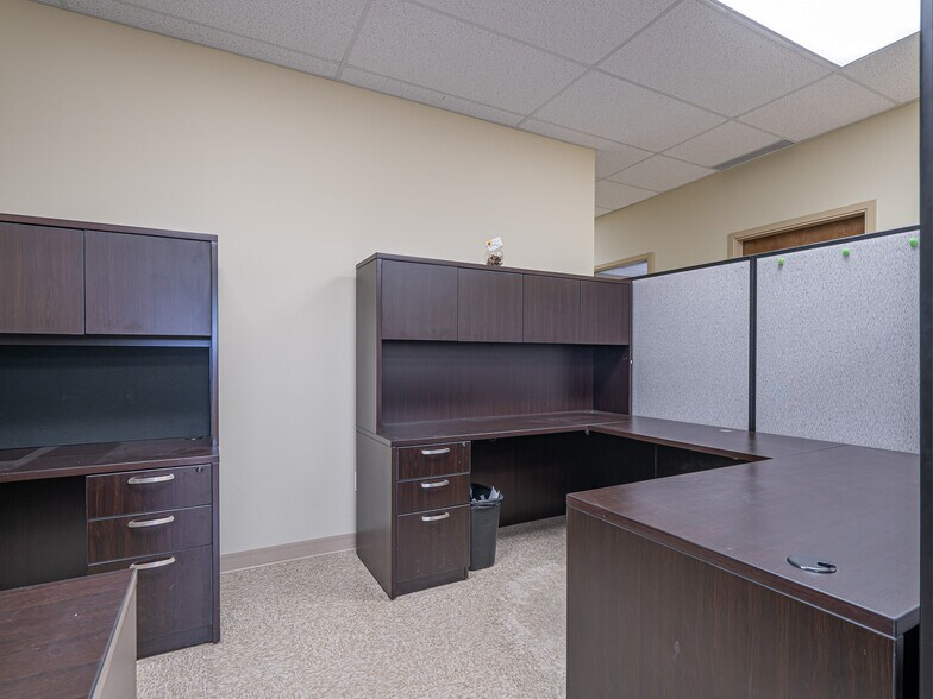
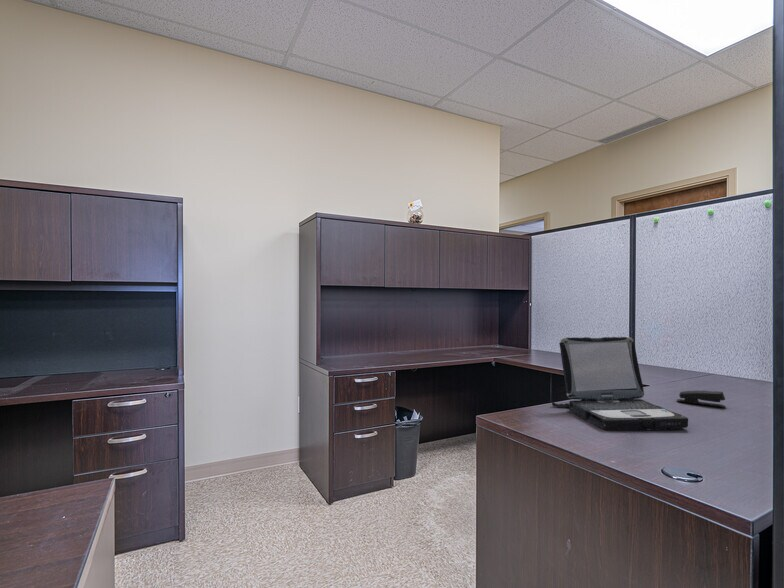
+ laptop [551,336,689,431]
+ stapler [676,390,727,408]
